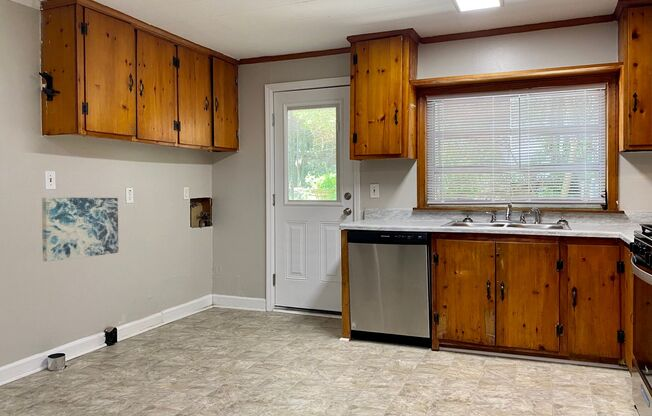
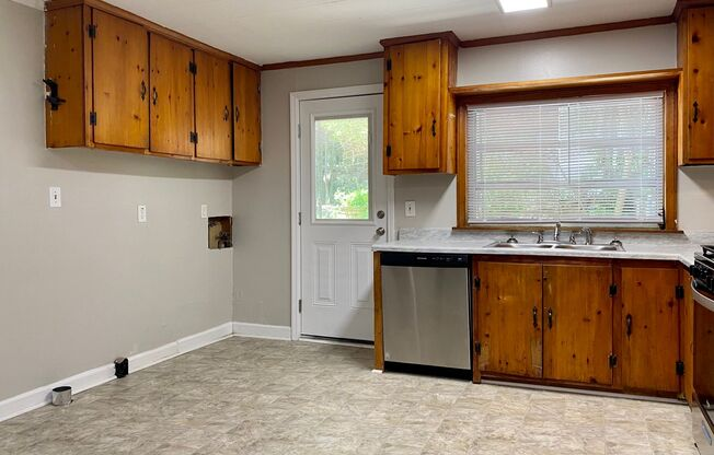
- wall art [41,197,119,262]
